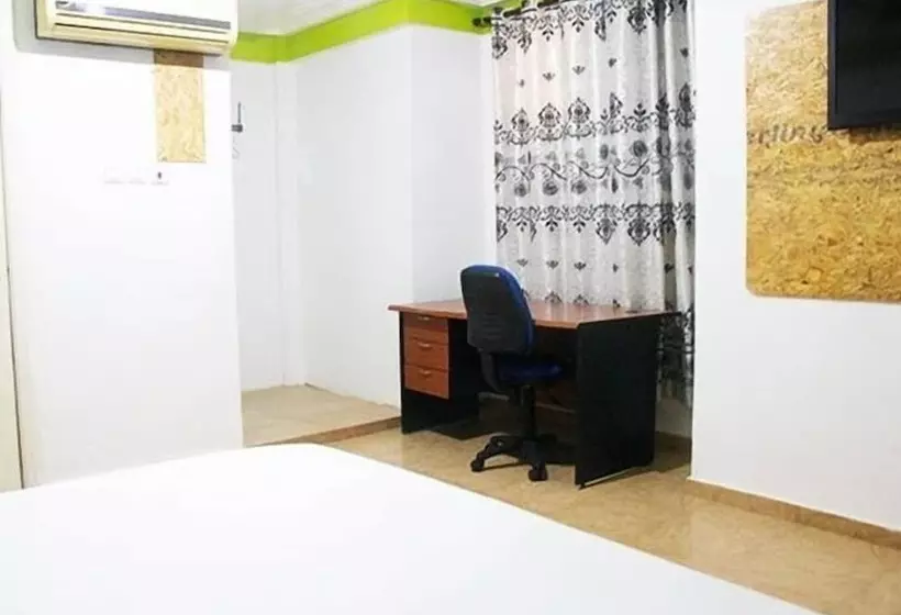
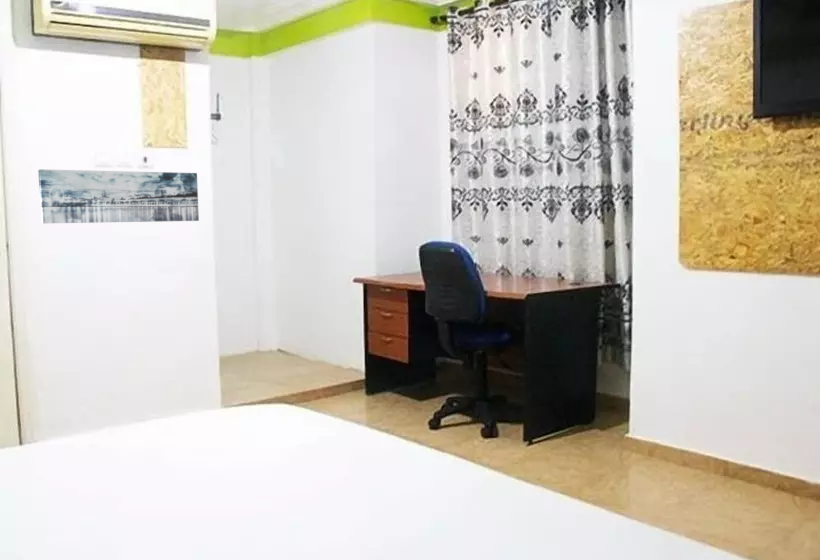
+ wall art [37,168,200,224]
